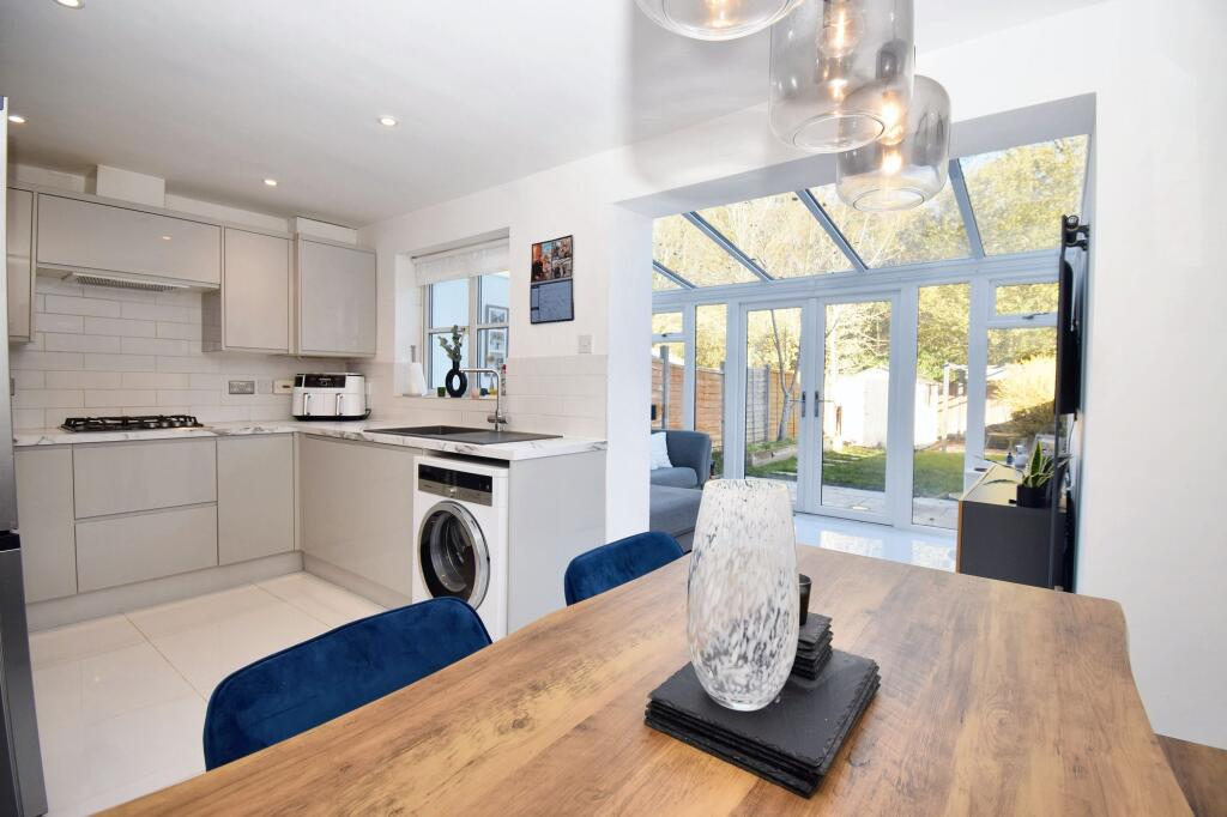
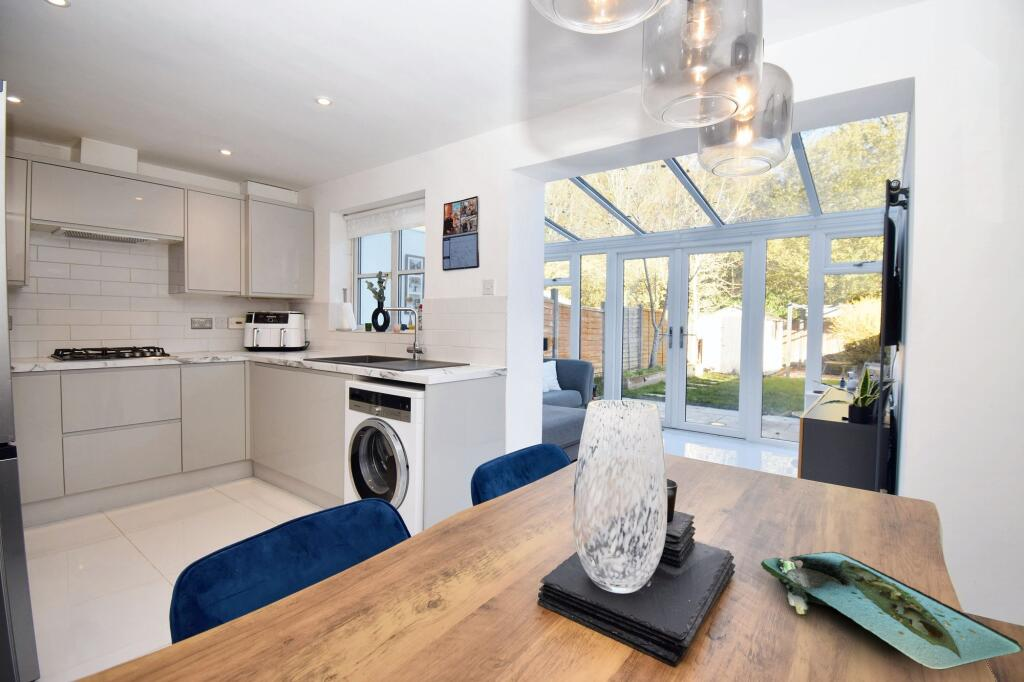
+ platter [760,551,1024,671]
